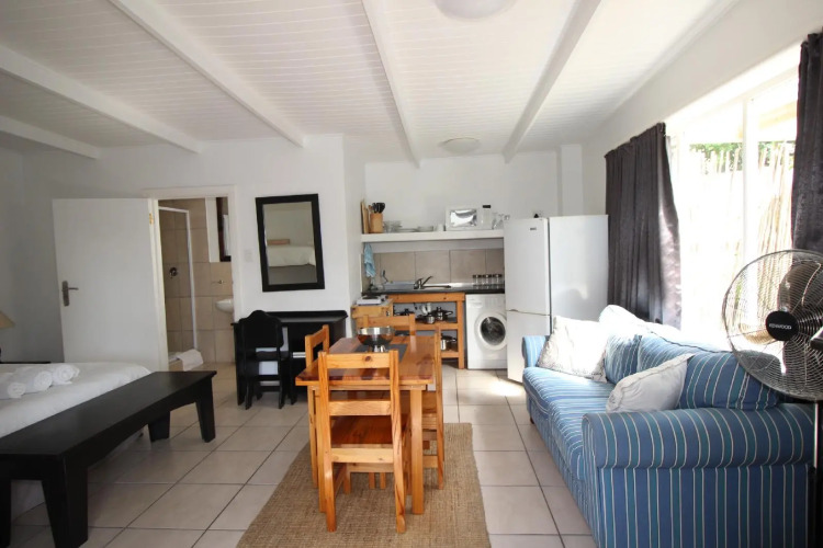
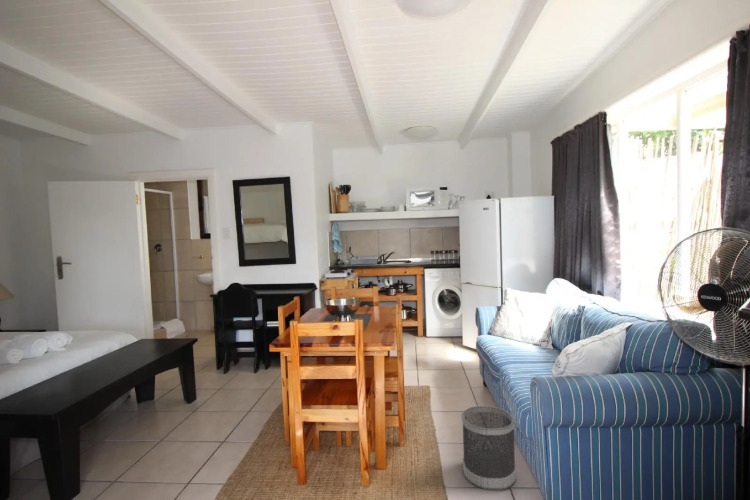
+ wastebasket [461,405,517,491]
